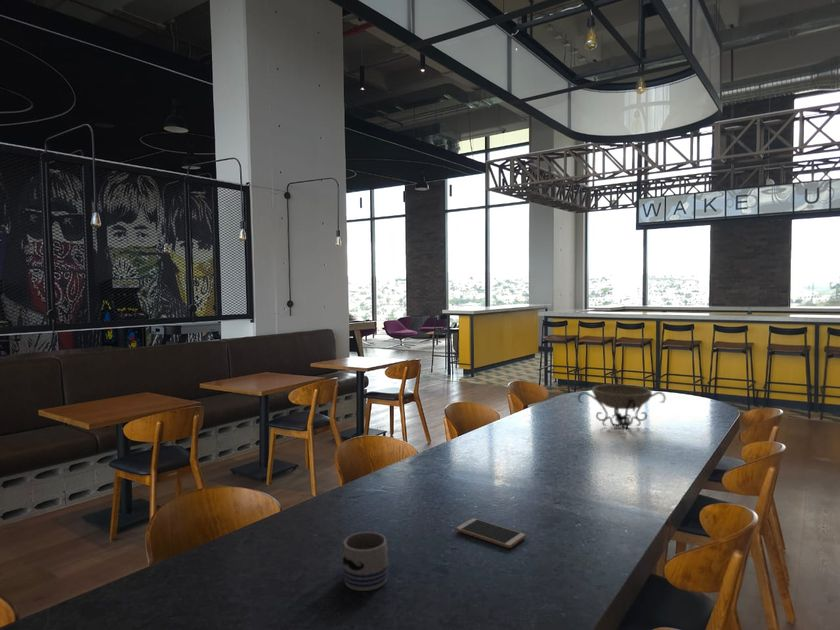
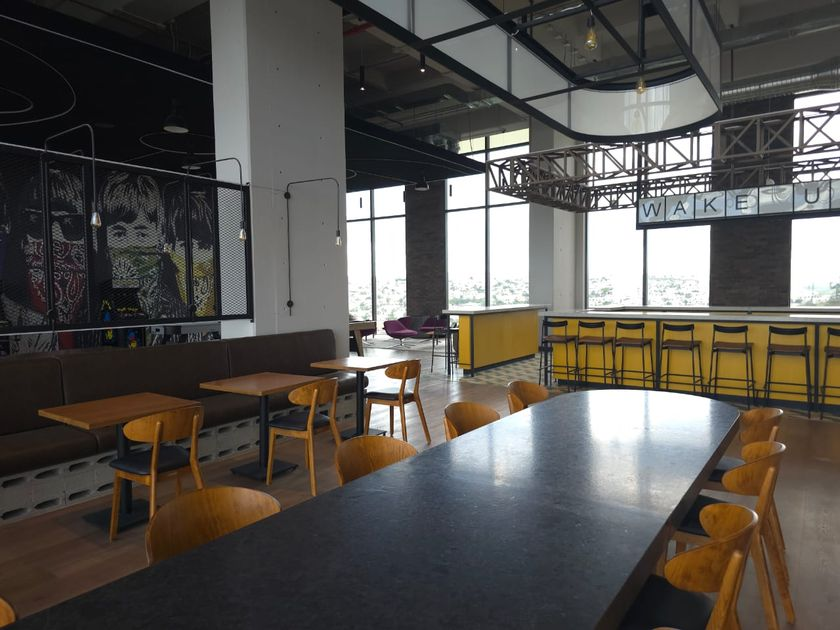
- smartphone [455,517,527,549]
- decorative bowl [577,383,667,431]
- mug [340,531,389,592]
